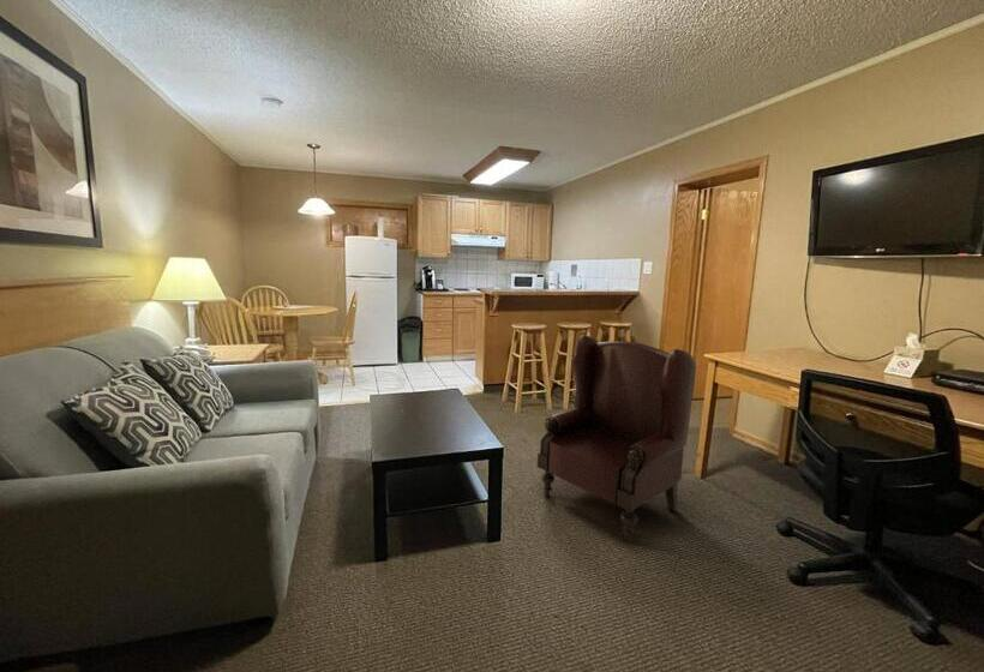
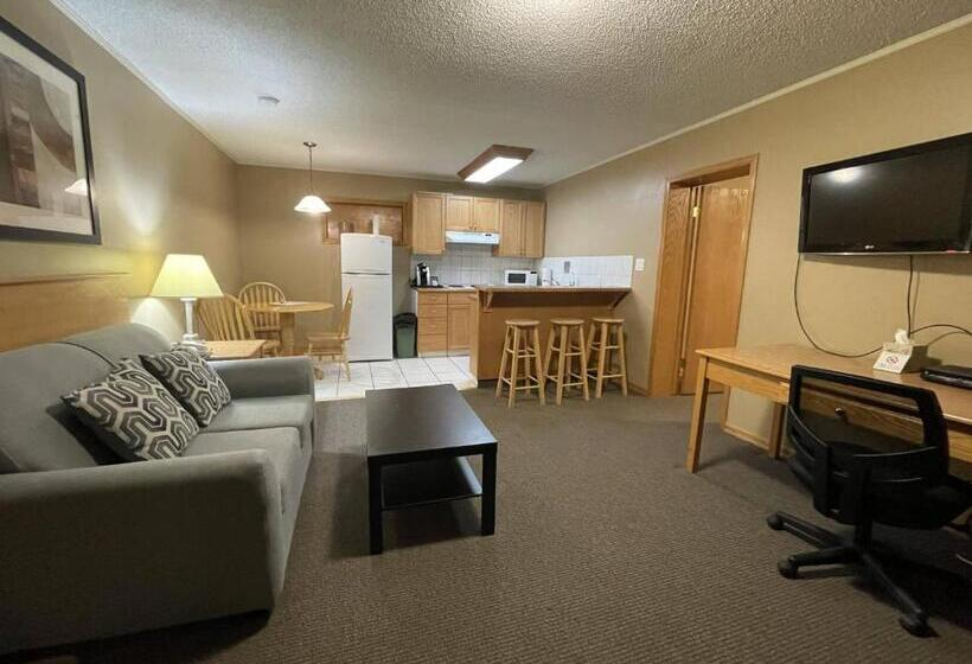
- armchair [536,334,697,542]
